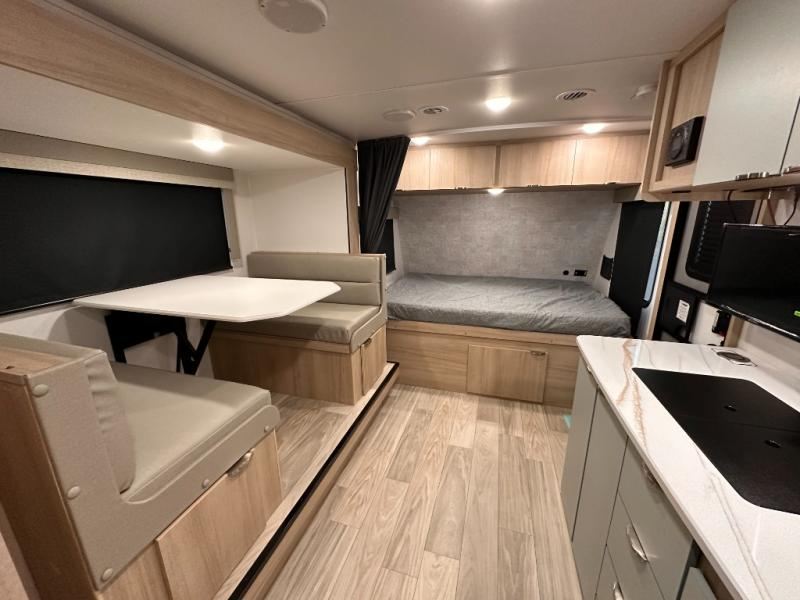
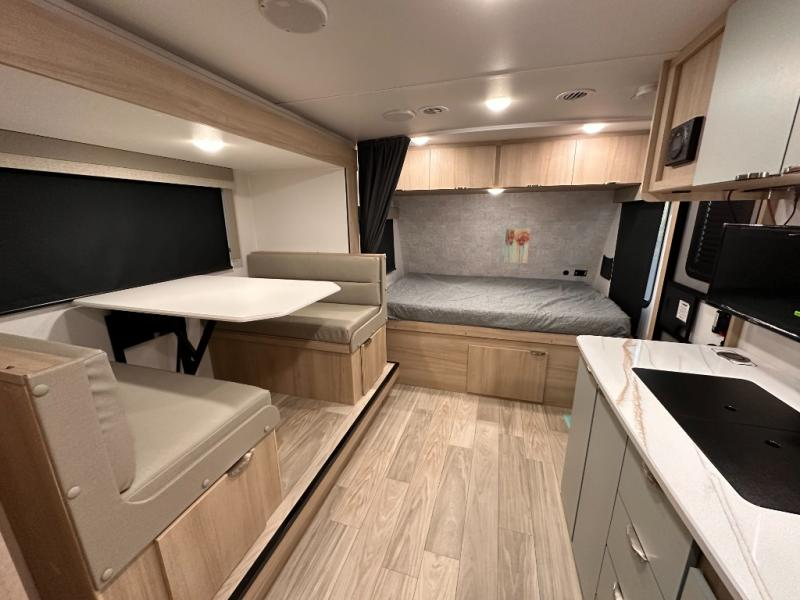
+ wall art [503,227,532,264]
